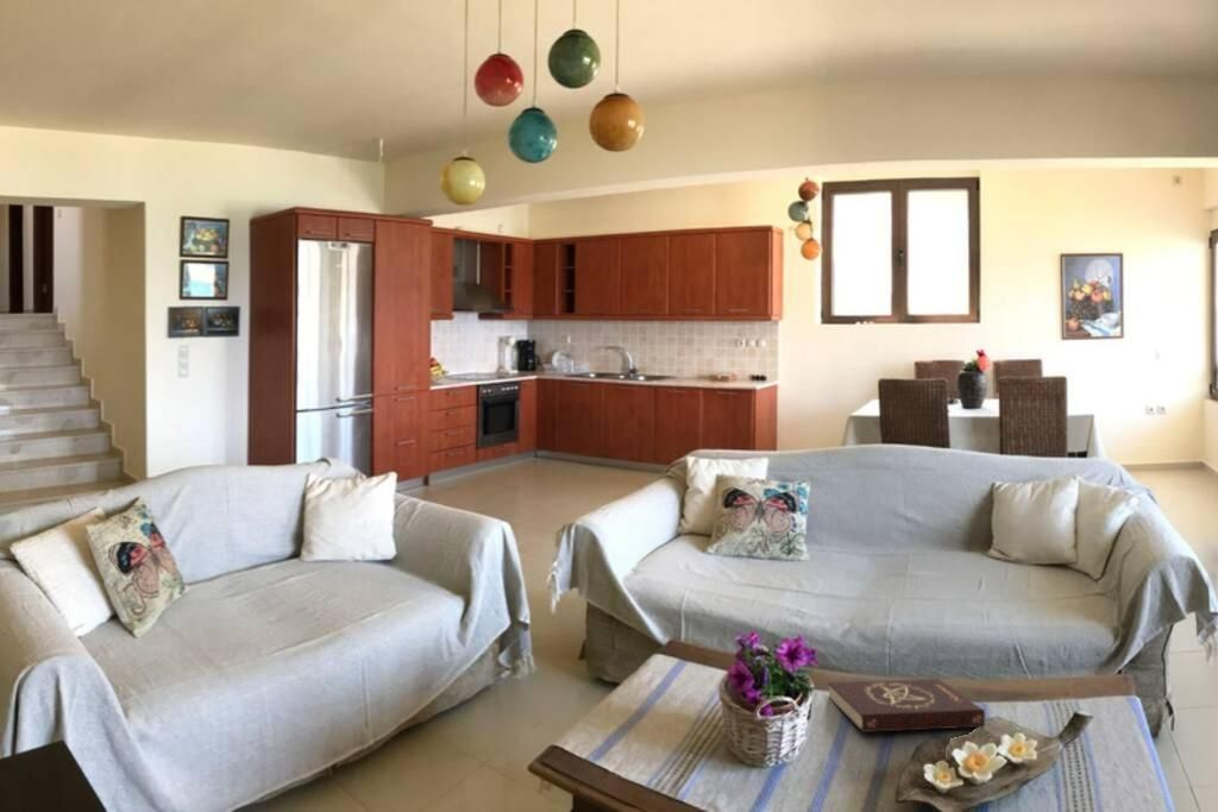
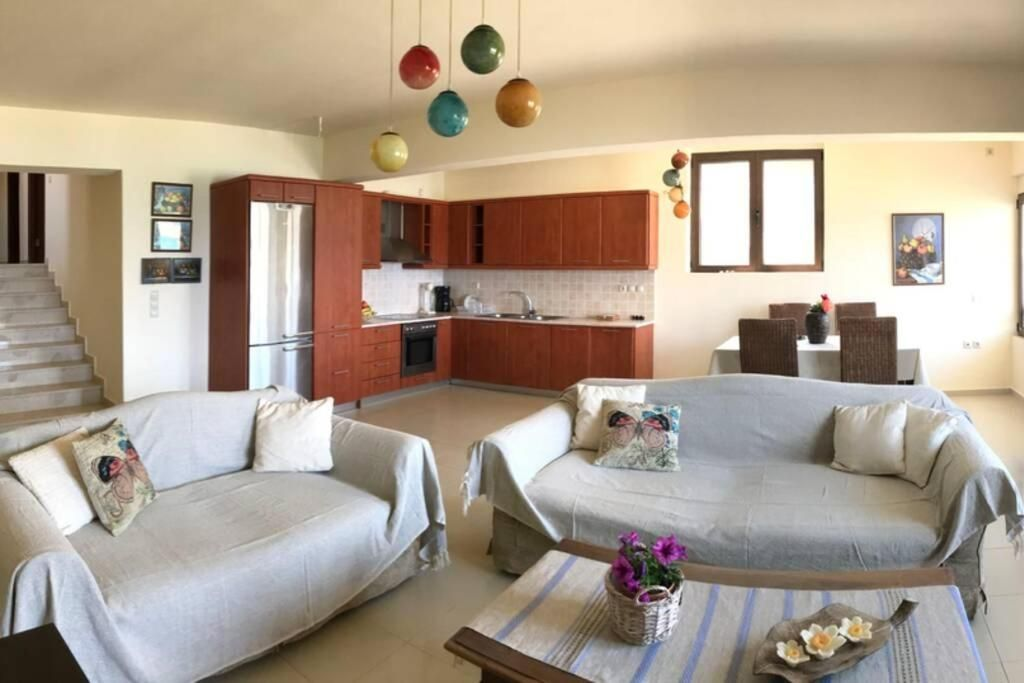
- book [827,678,986,734]
